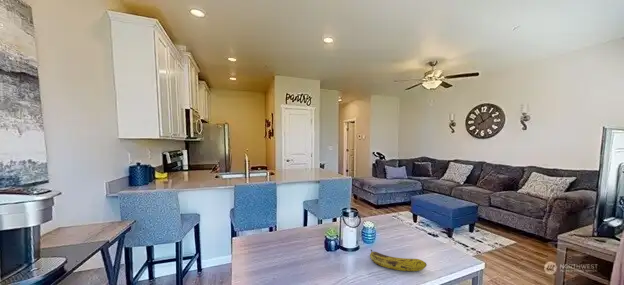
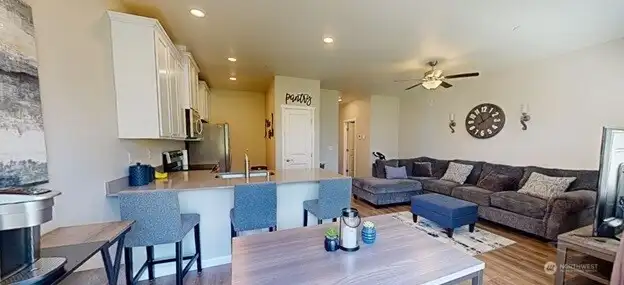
- fruit [369,249,427,272]
